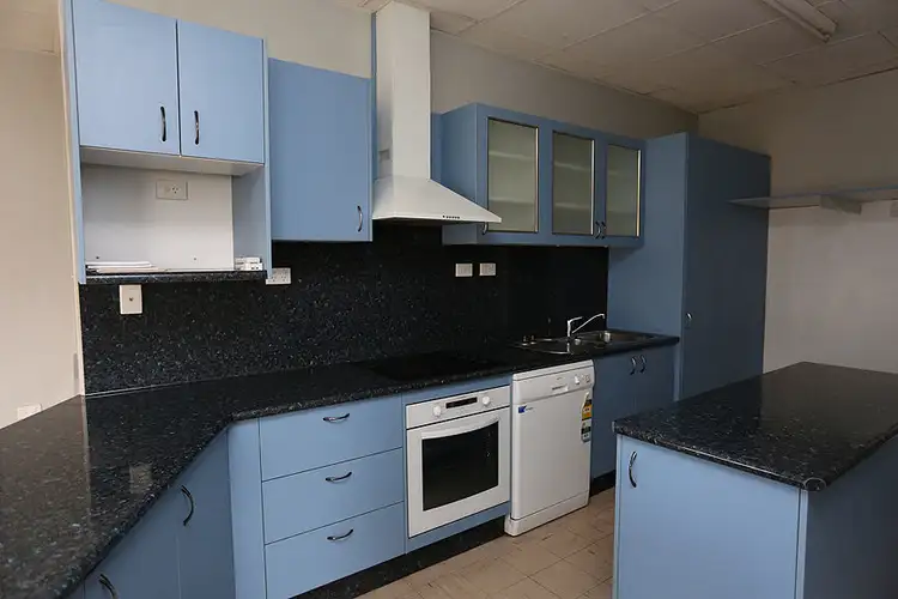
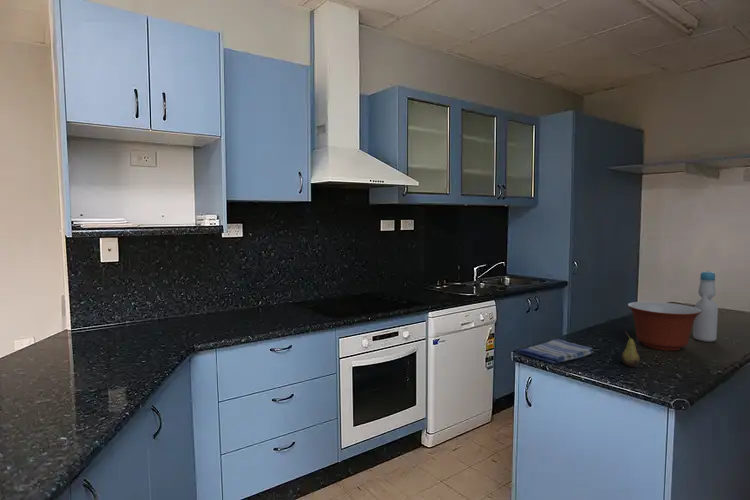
+ bottle [692,270,719,343]
+ mixing bowl [627,301,701,352]
+ fruit [621,330,641,368]
+ dish towel [517,338,595,365]
